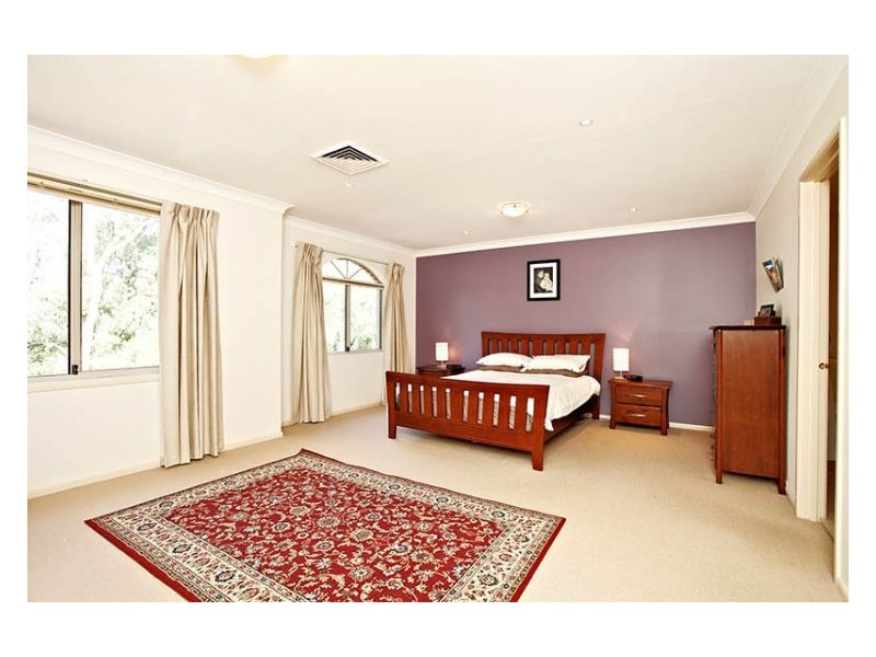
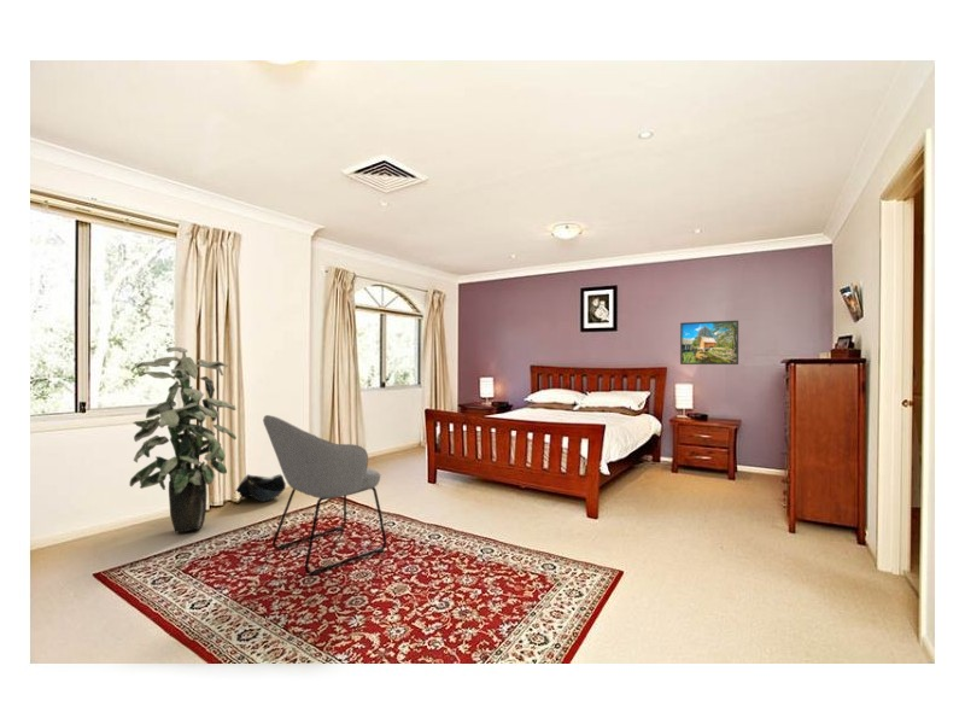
+ indoor plant [128,346,238,533]
+ chair [262,414,387,576]
+ bag [235,473,287,503]
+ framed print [679,320,739,366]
